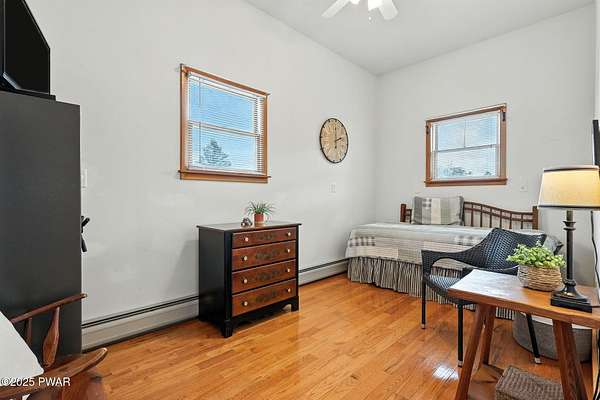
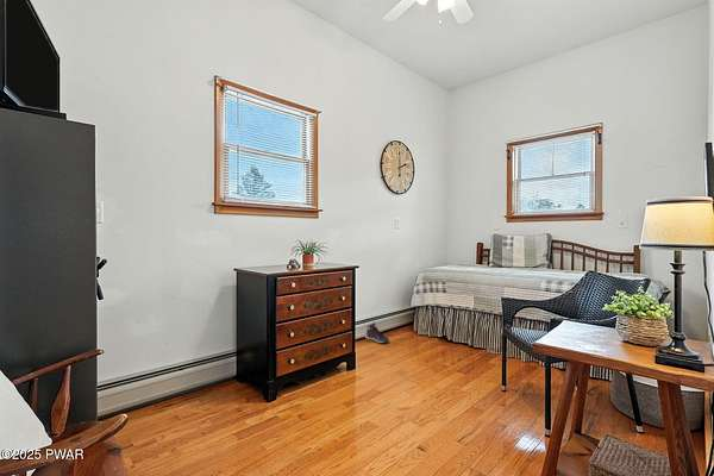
+ sneaker [364,321,390,344]
